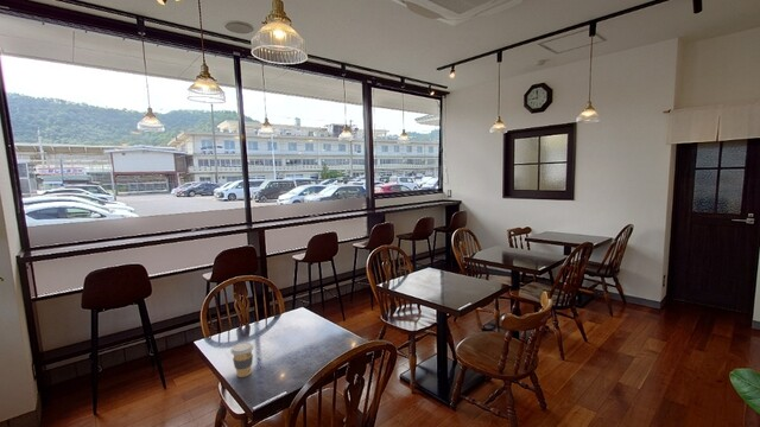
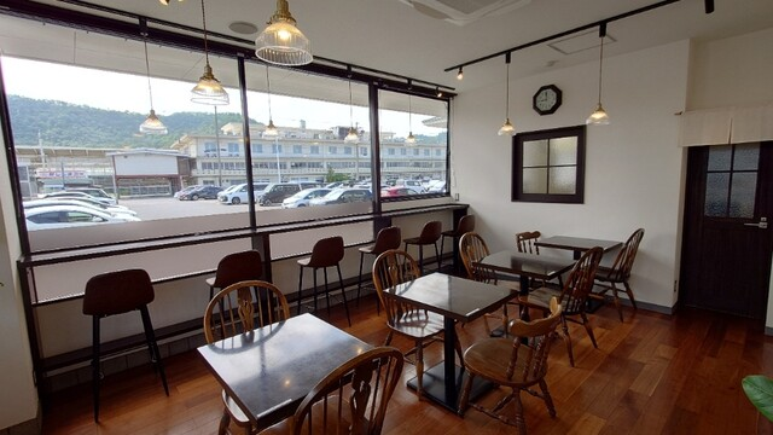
- coffee cup [229,342,254,378]
